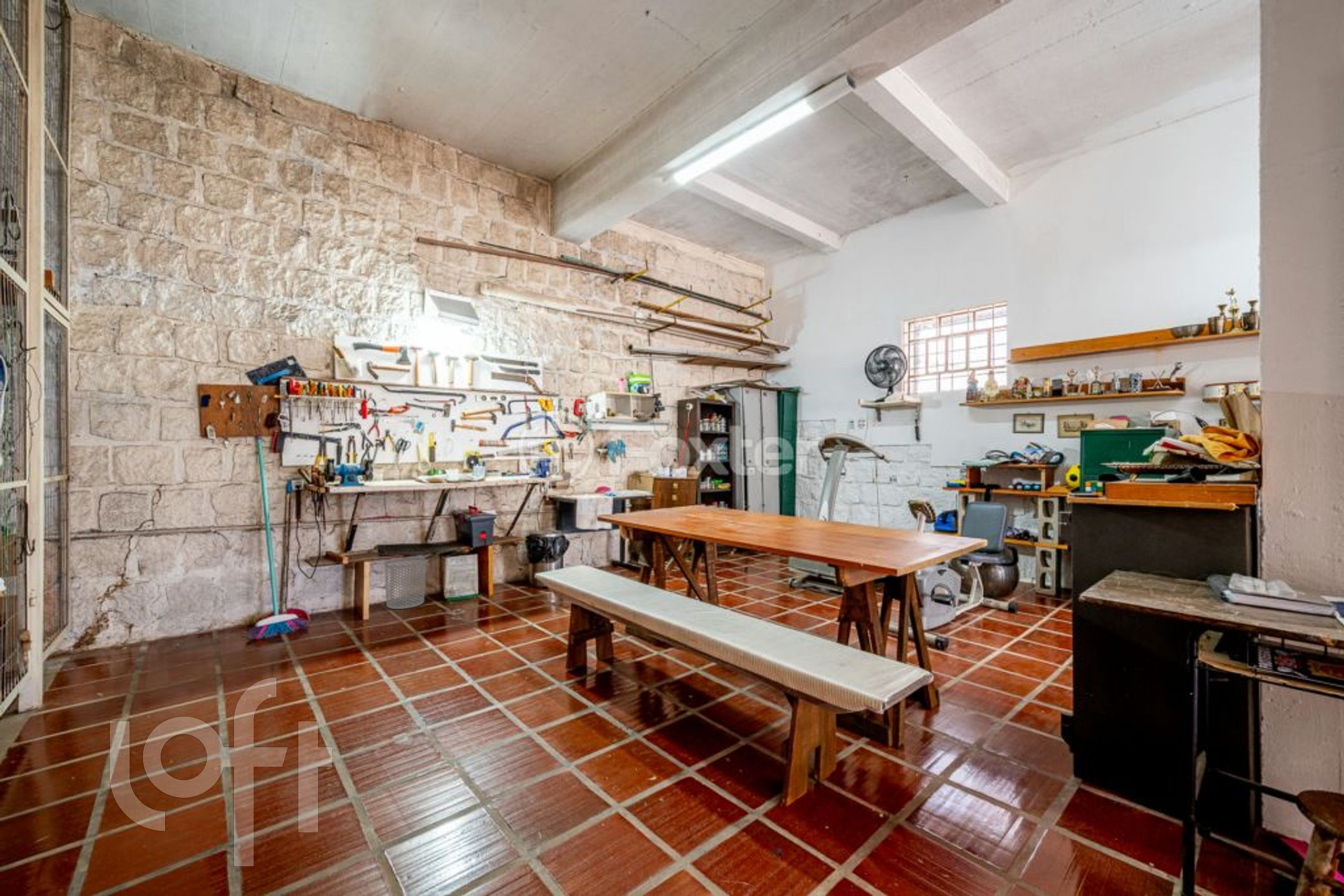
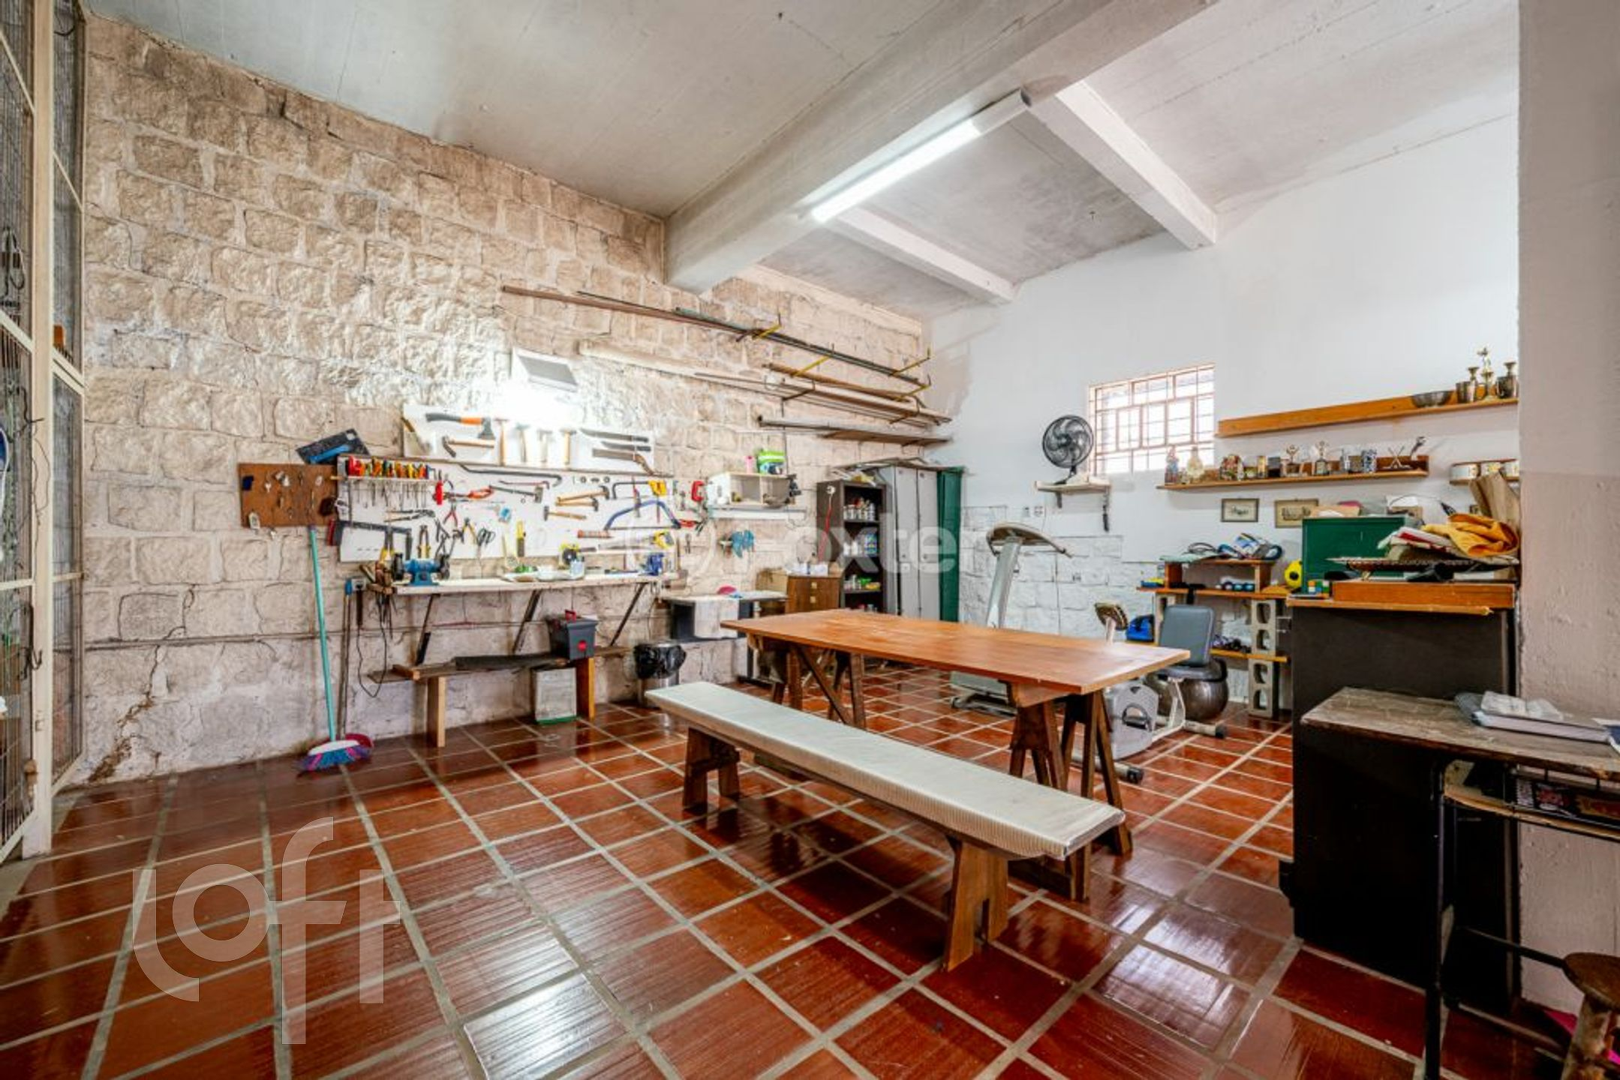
- waste bin [383,557,426,610]
